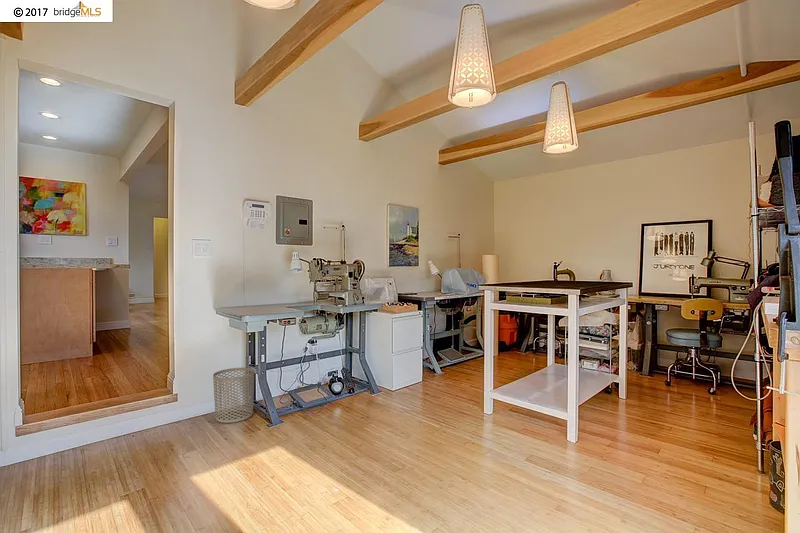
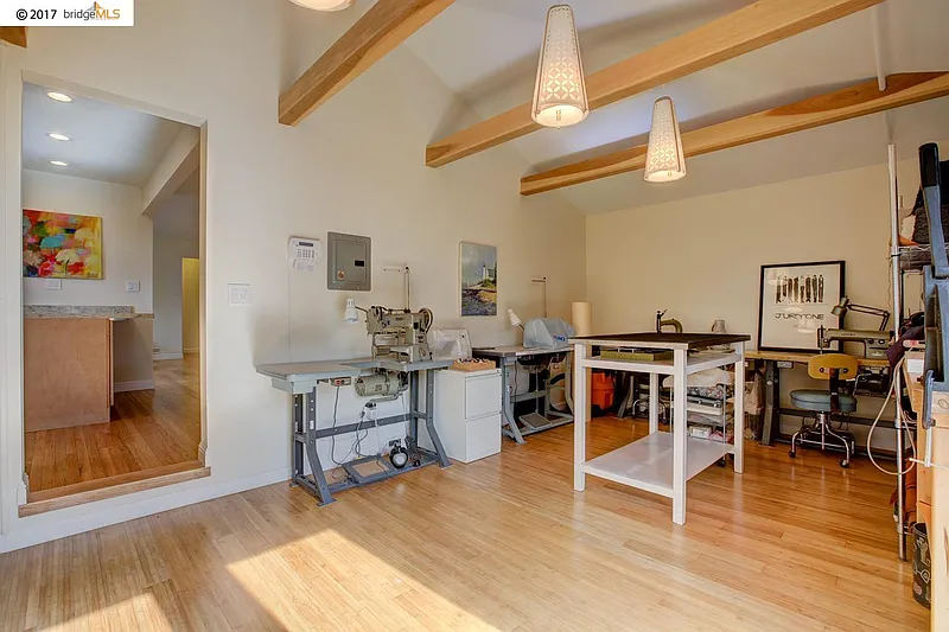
- waste bin [212,367,255,424]
